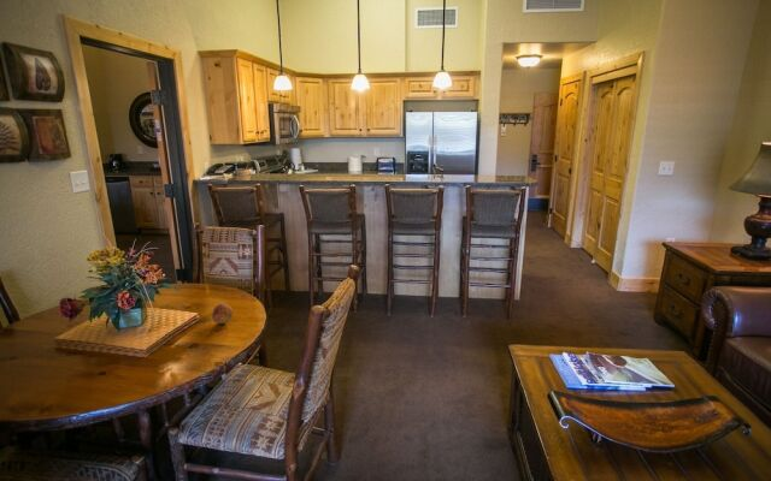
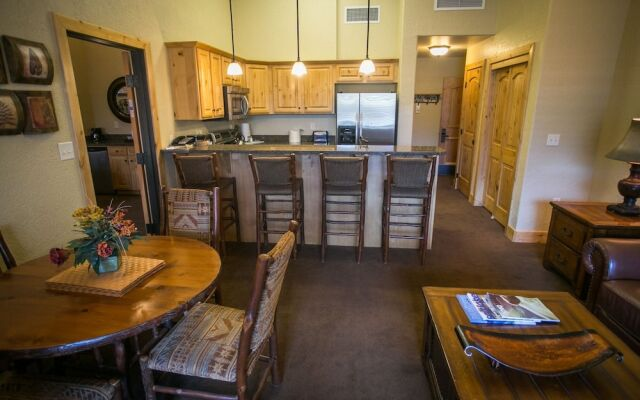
- fruit [211,303,234,325]
